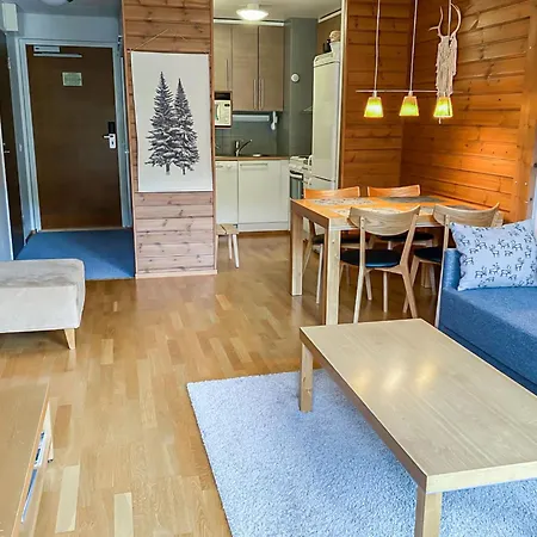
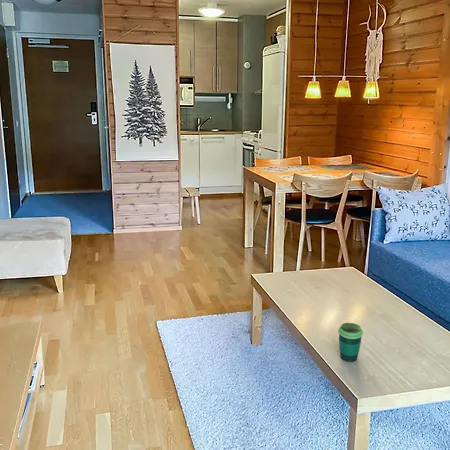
+ cup [337,322,364,362]
